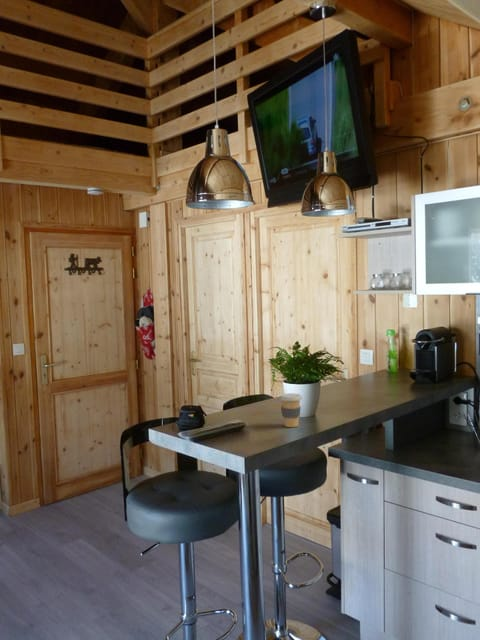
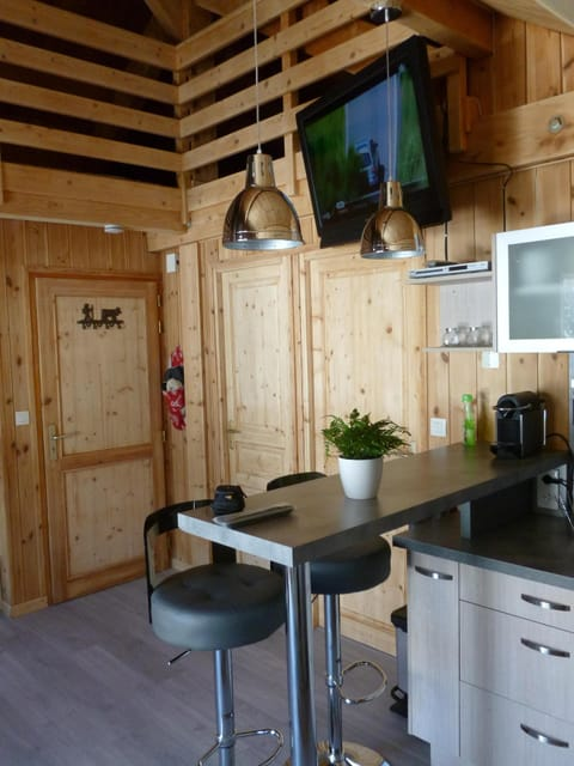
- coffee cup [278,392,303,428]
